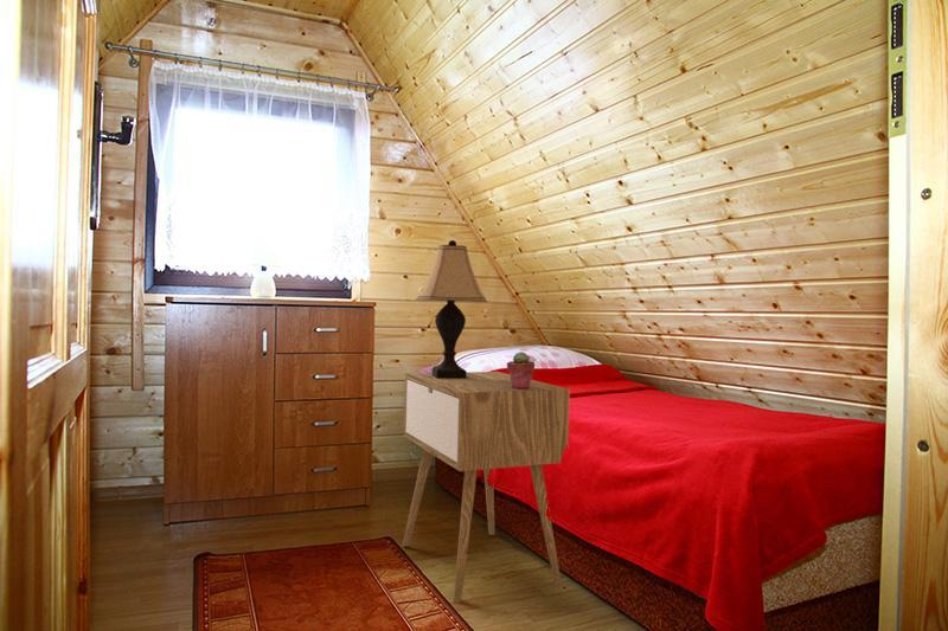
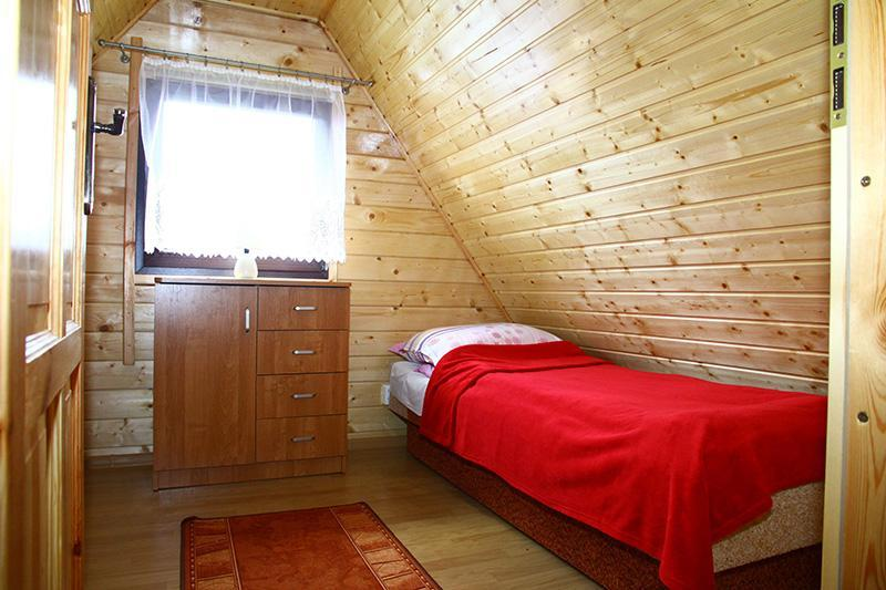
- nightstand [402,371,571,604]
- potted succulent [506,350,536,389]
- lamp [415,239,488,379]
